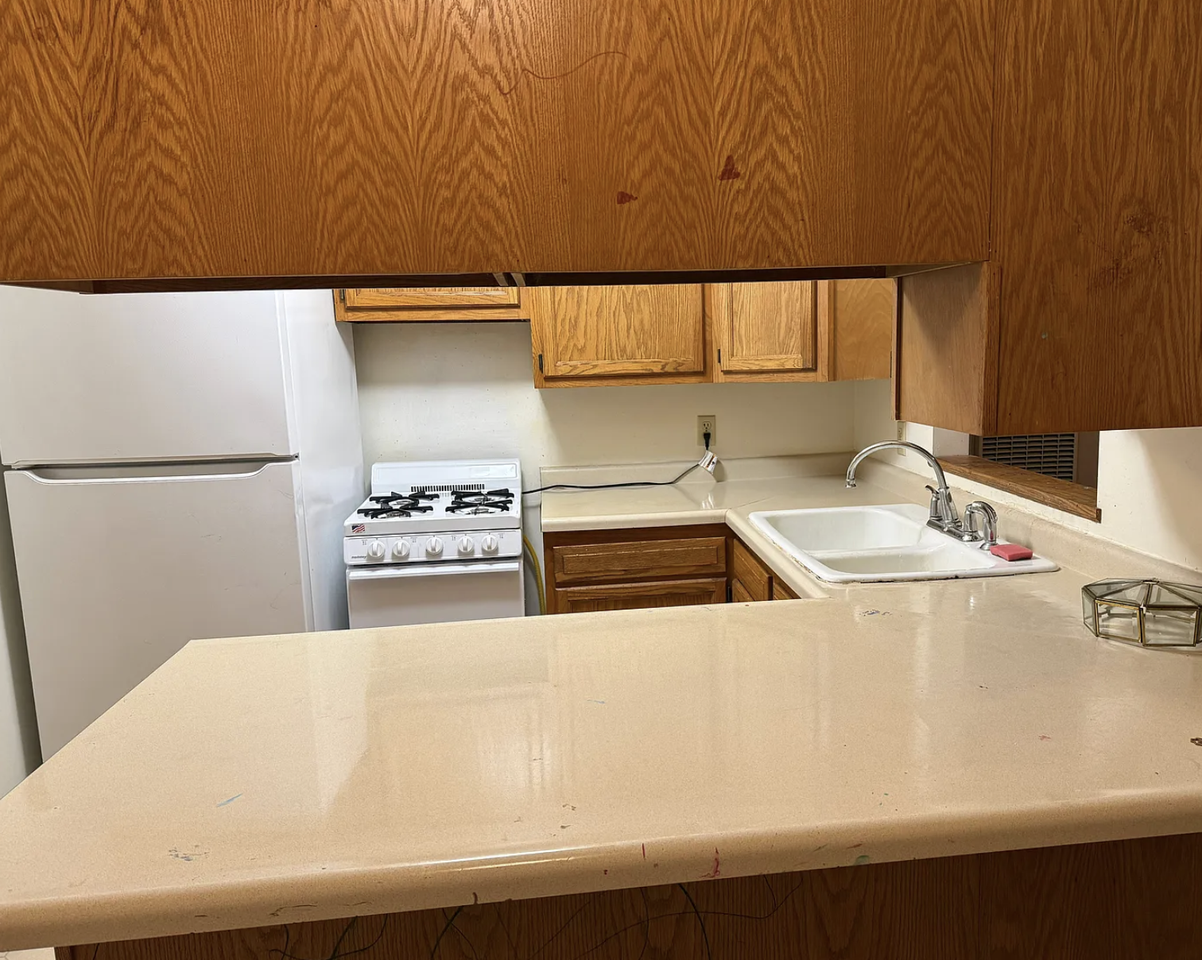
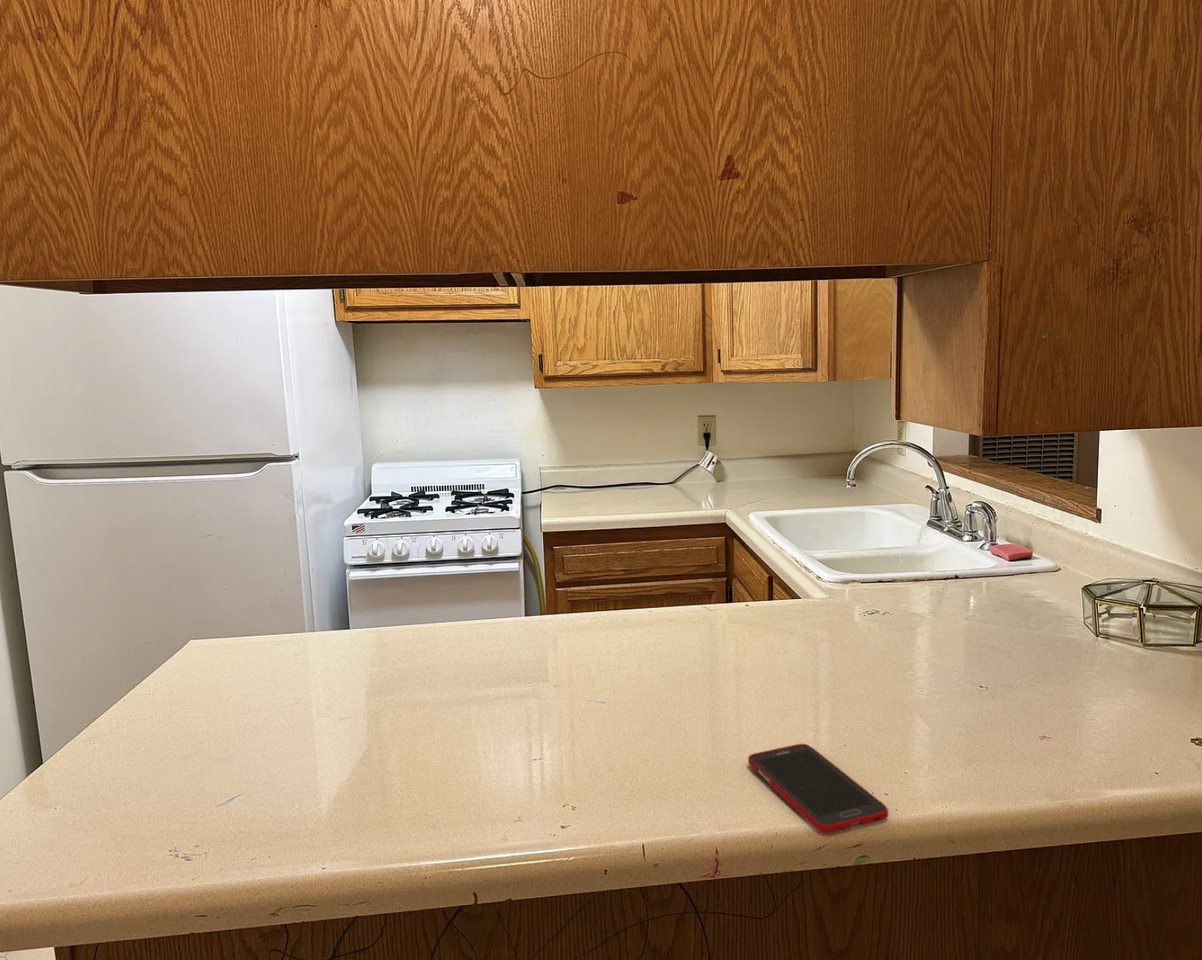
+ cell phone [747,743,889,835]
